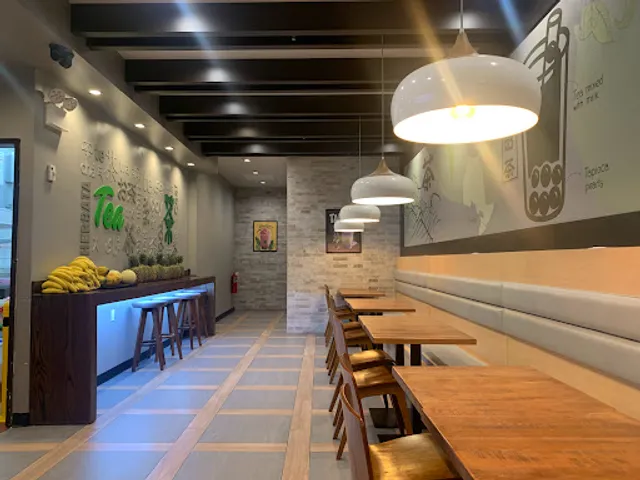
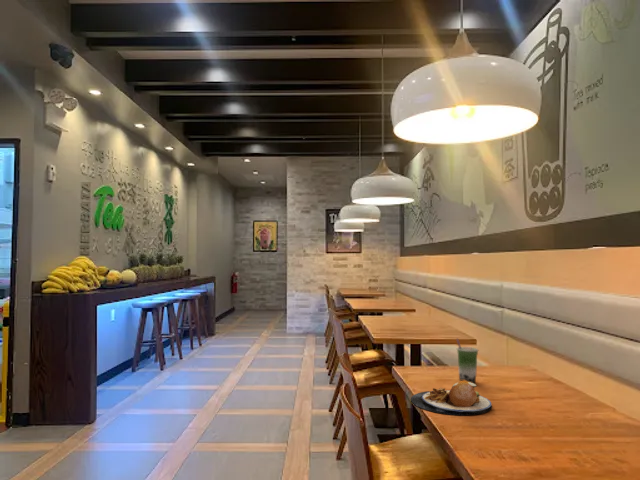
+ plate [410,380,493,416]
+ beverage cup [455,338,479,383]
